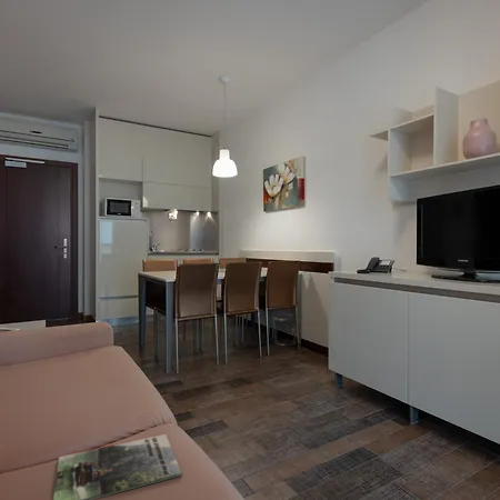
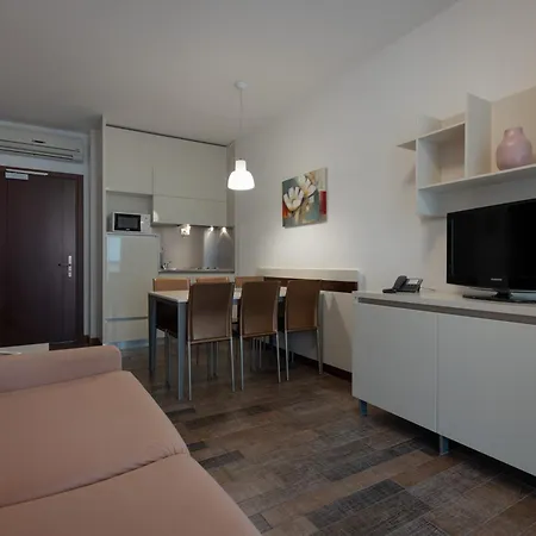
- waste bin [272,313,297,347]
- magazine [52,432,183,500]
